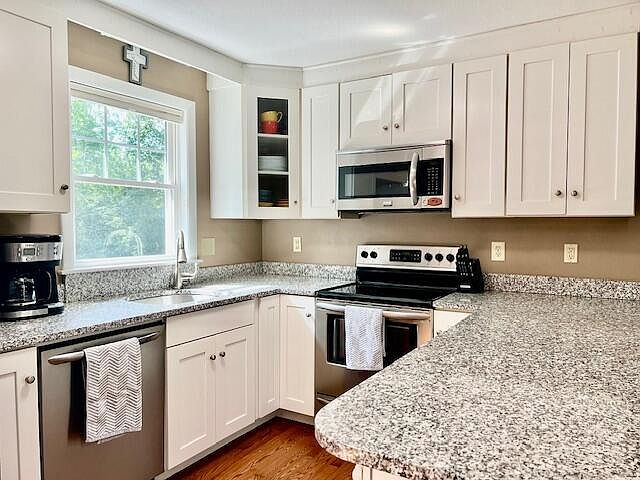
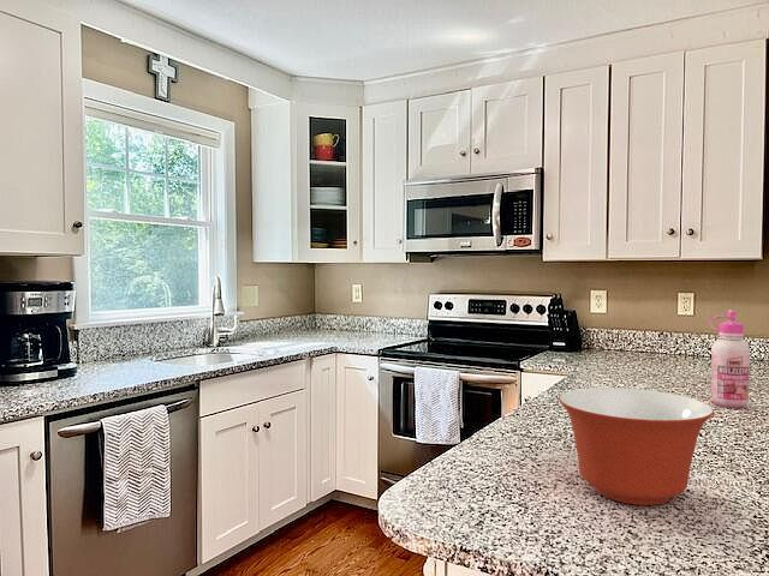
+ glue bottle [708,308,751,409]
+ mixing bowl [558,386,715,506]
